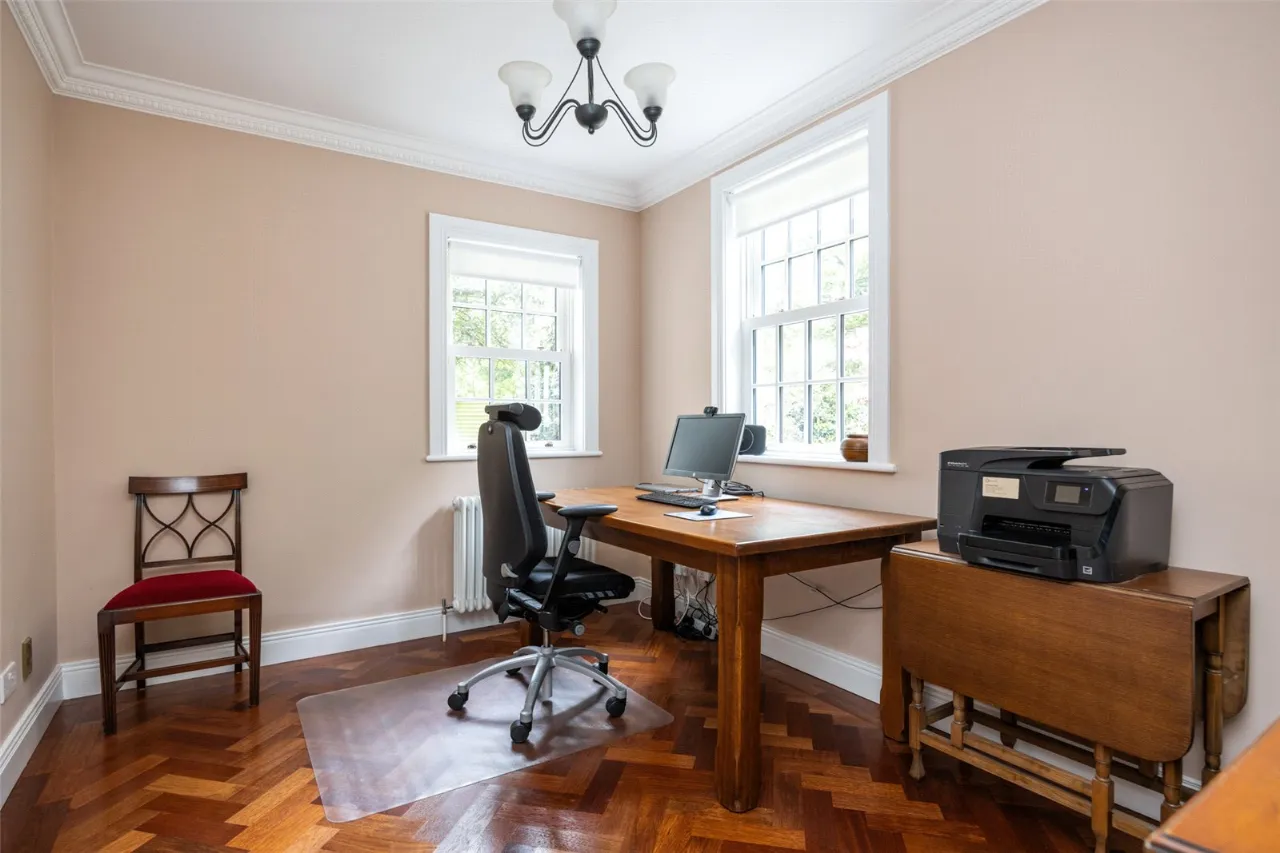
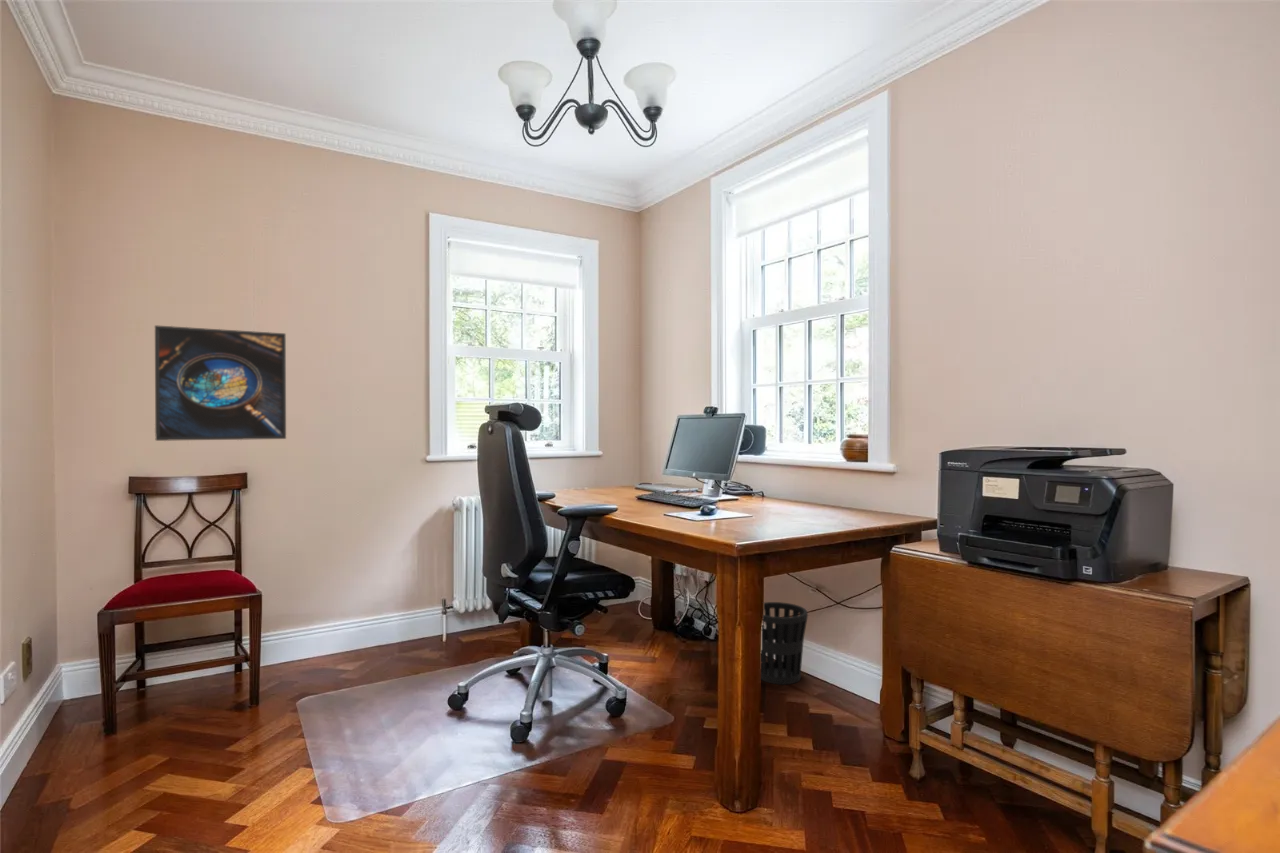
+ wastebasket [760,601,809,686]
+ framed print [154,324,287,442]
